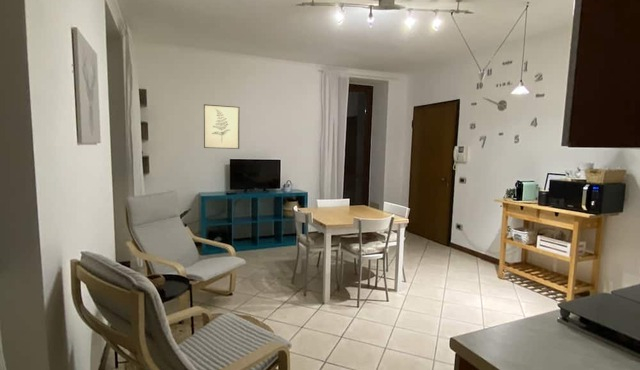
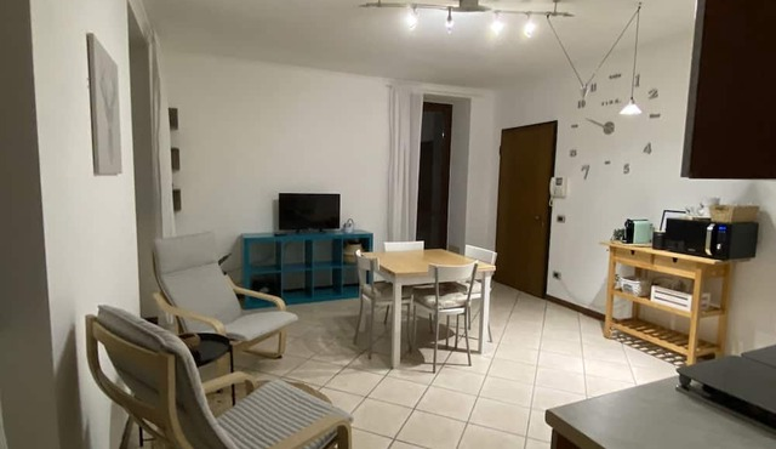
- wall art [203,103,241,150]
